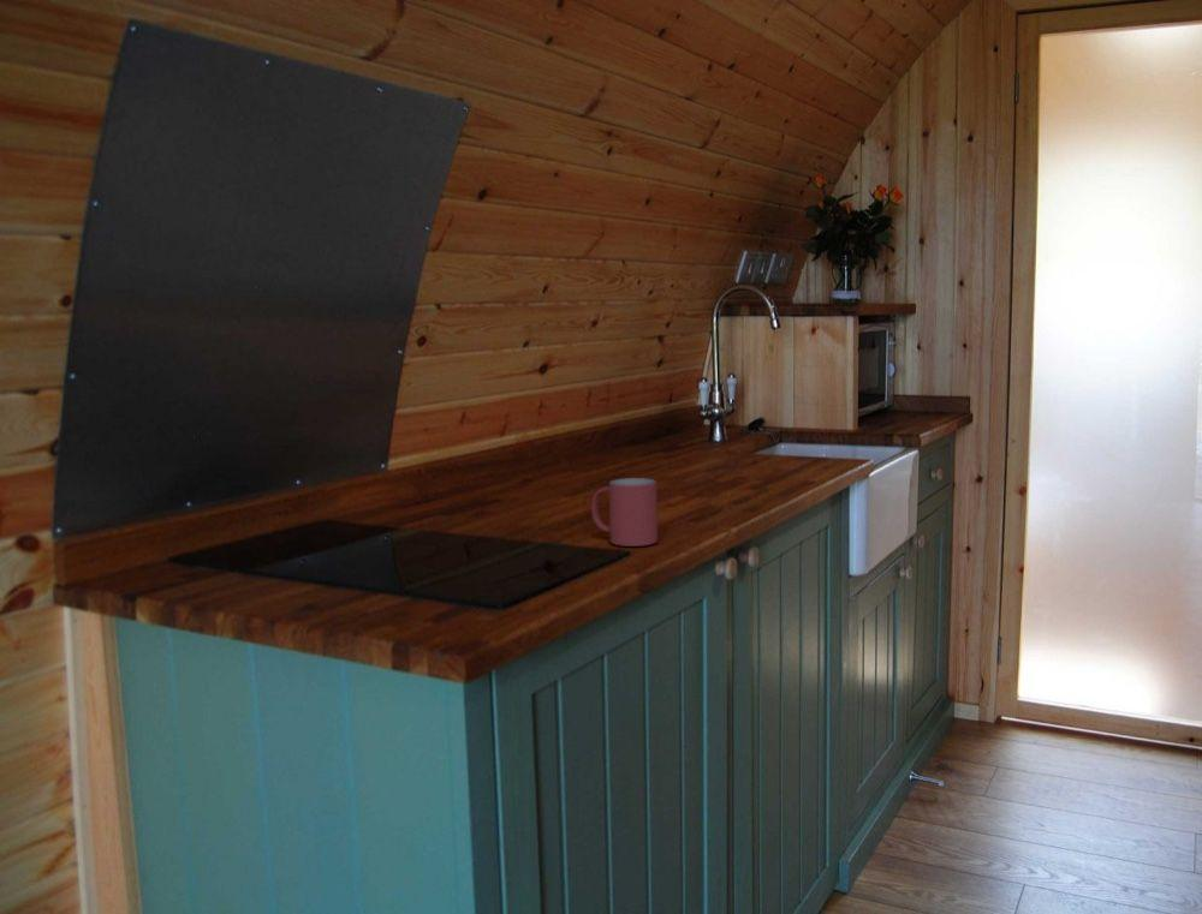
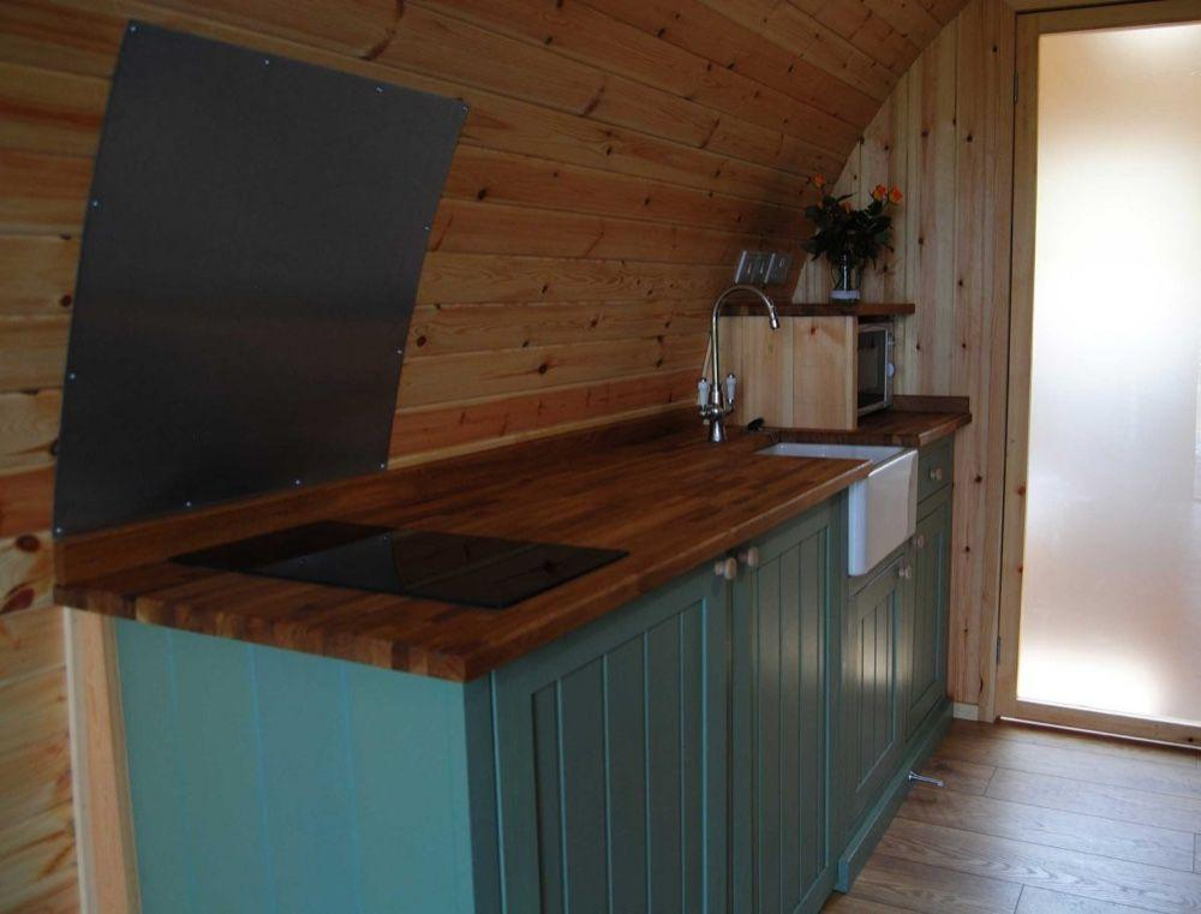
- mug [590,477,659,548]
